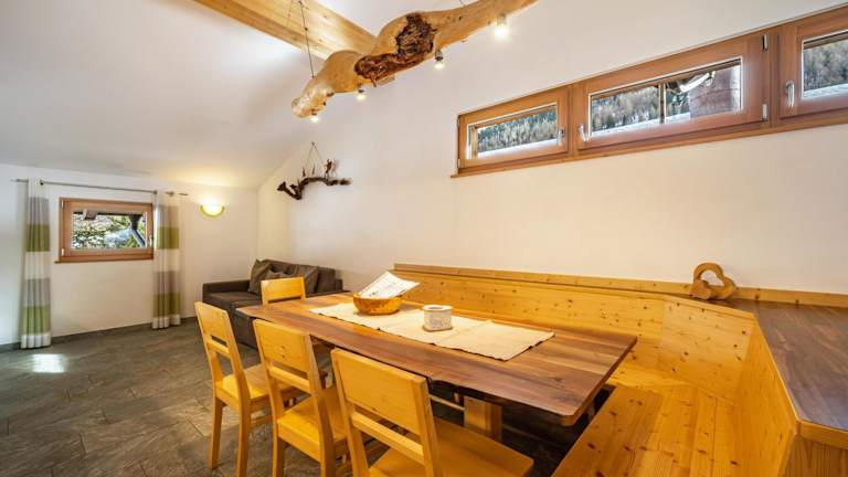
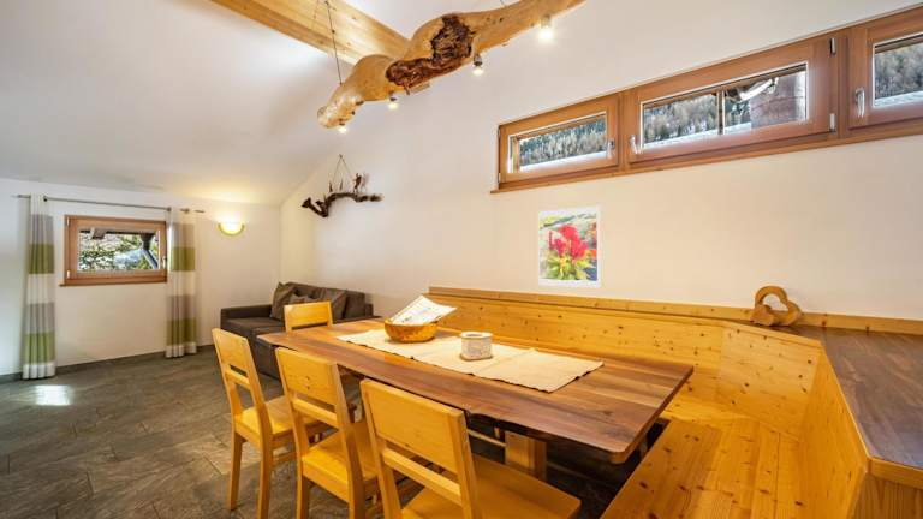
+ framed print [537,205,601,288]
